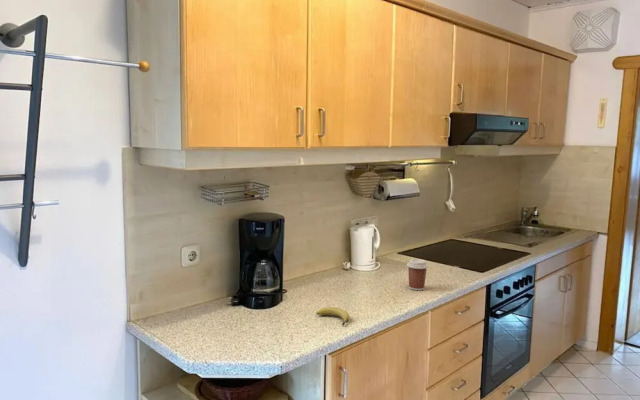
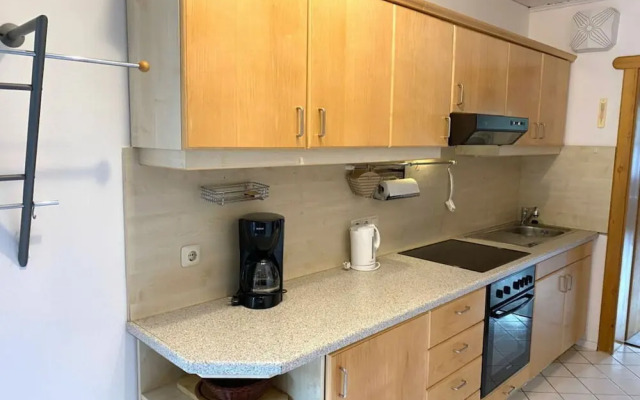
- coffee cup [406,258,429,291]
- fruit [316,306,350,326]
